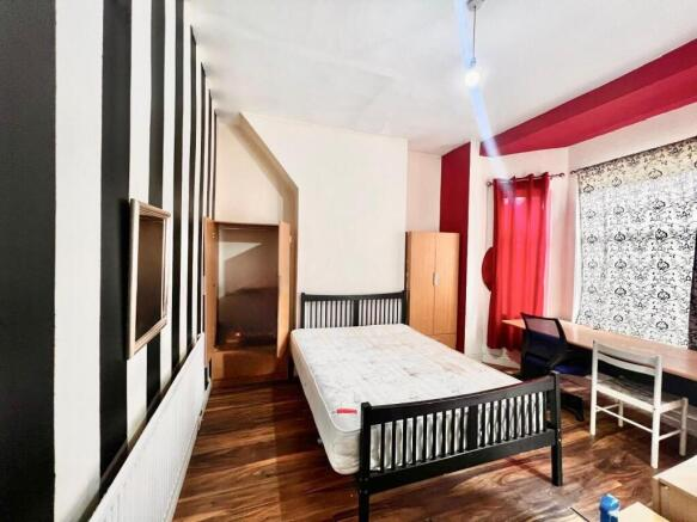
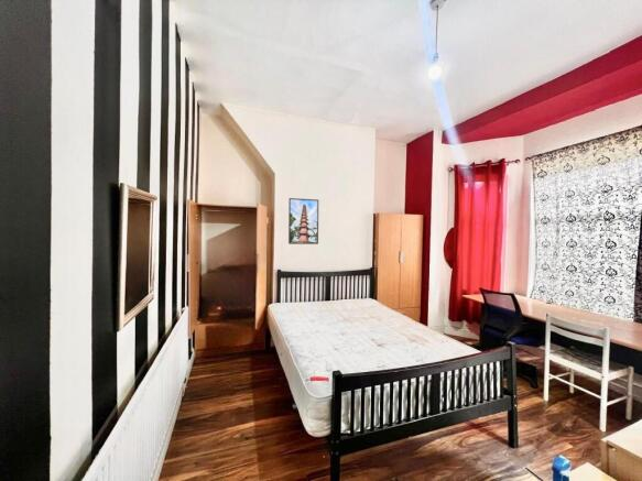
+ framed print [287,197,319,245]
